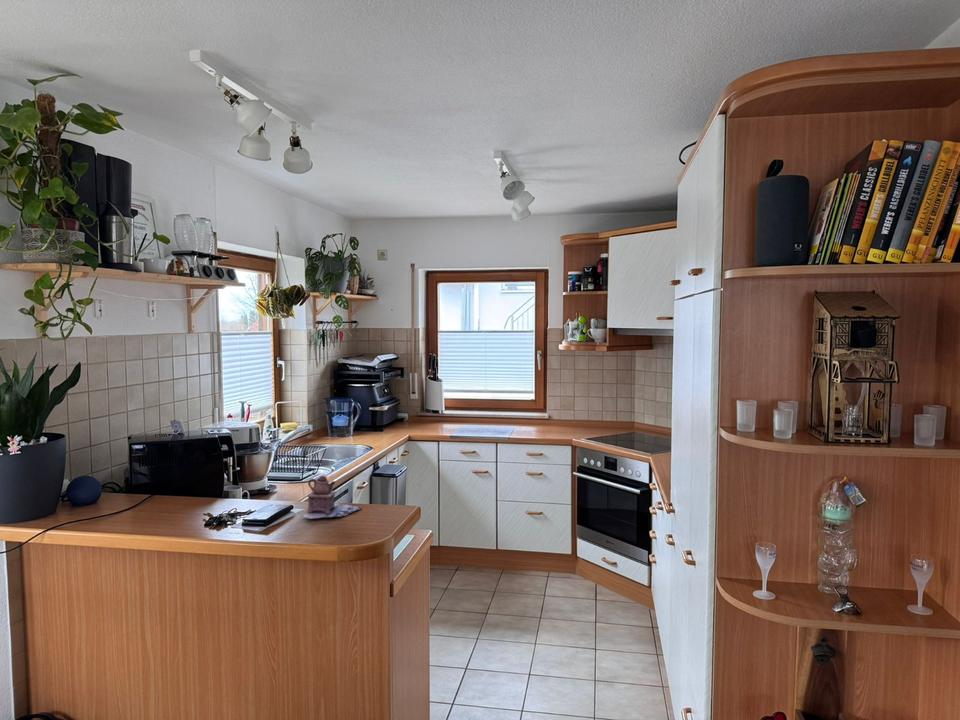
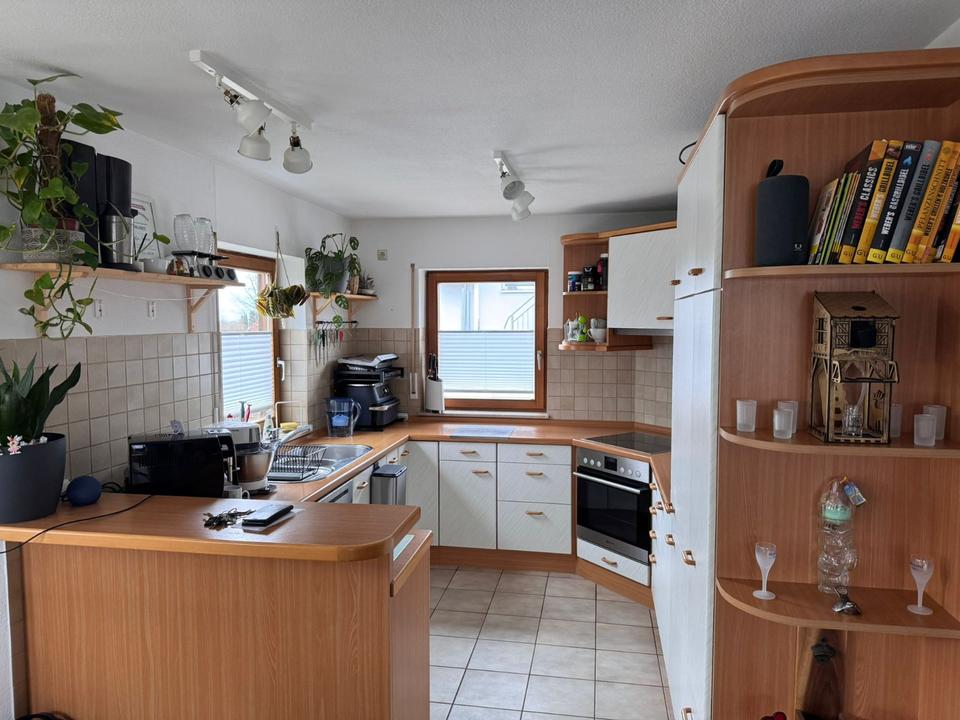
- teapot [302,475,363,520]
